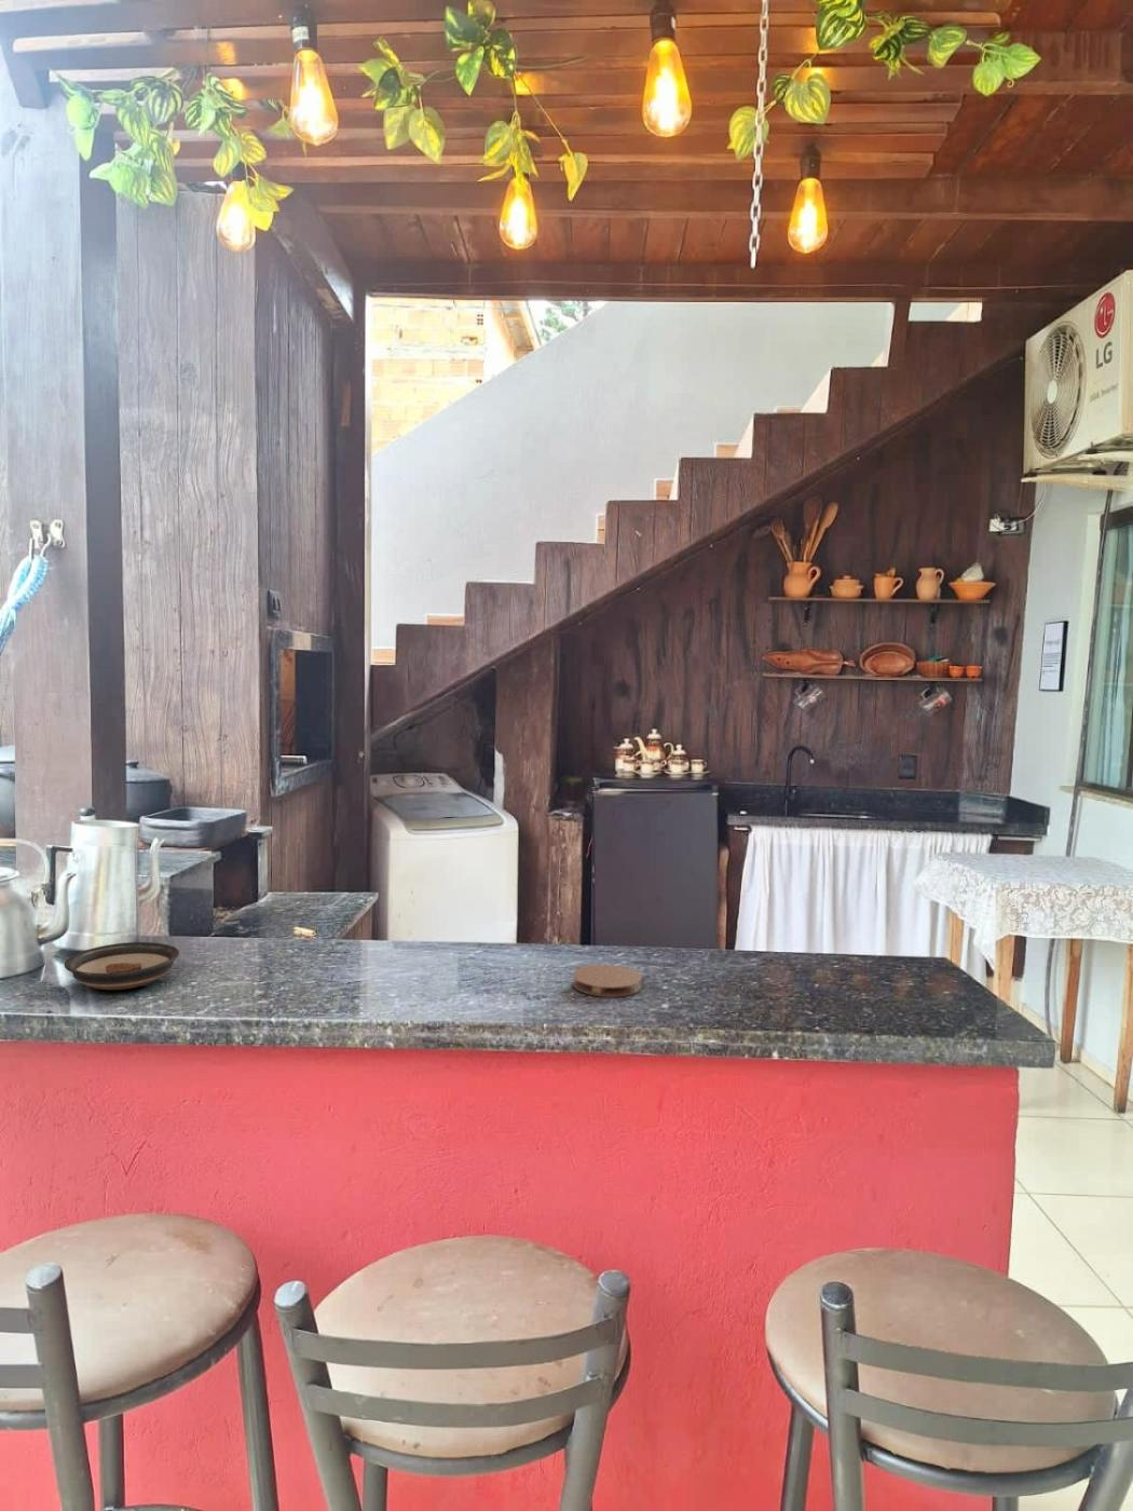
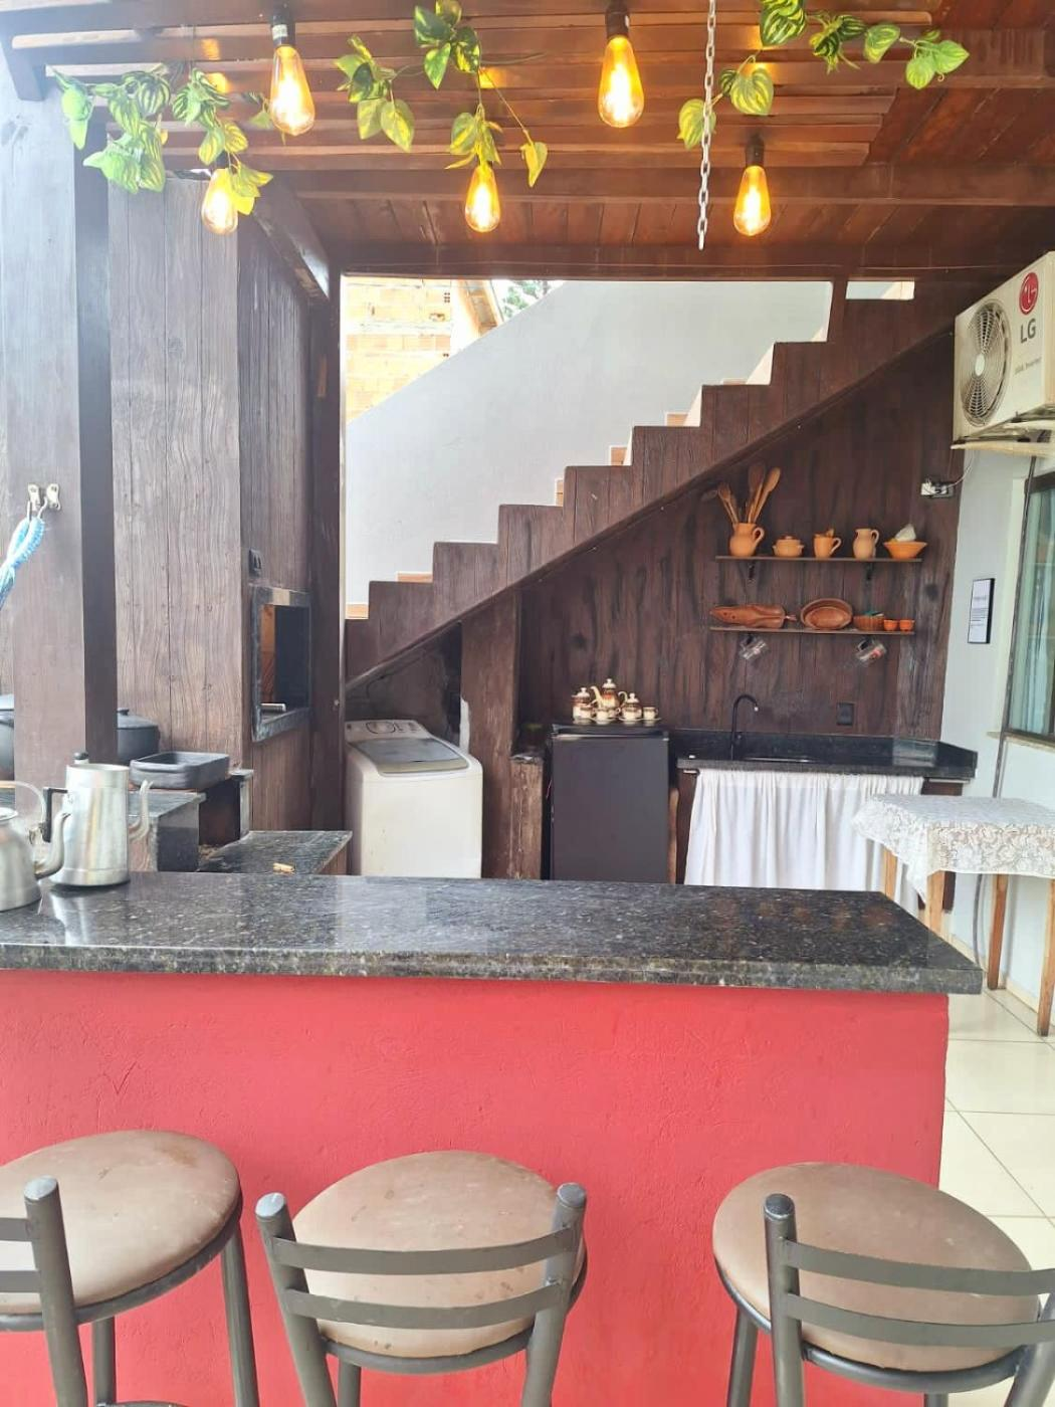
- coaster [572,964,643,998]
- saucer [63,941,180,991]
